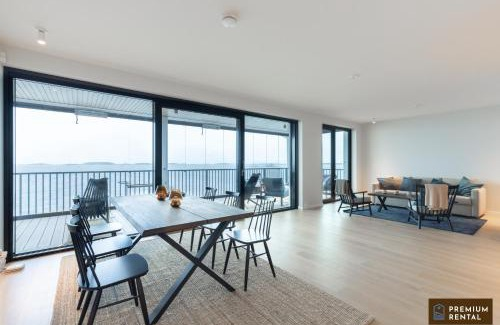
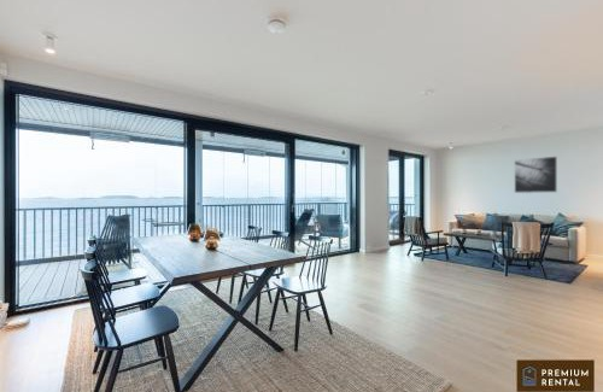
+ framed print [514,156,558,194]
